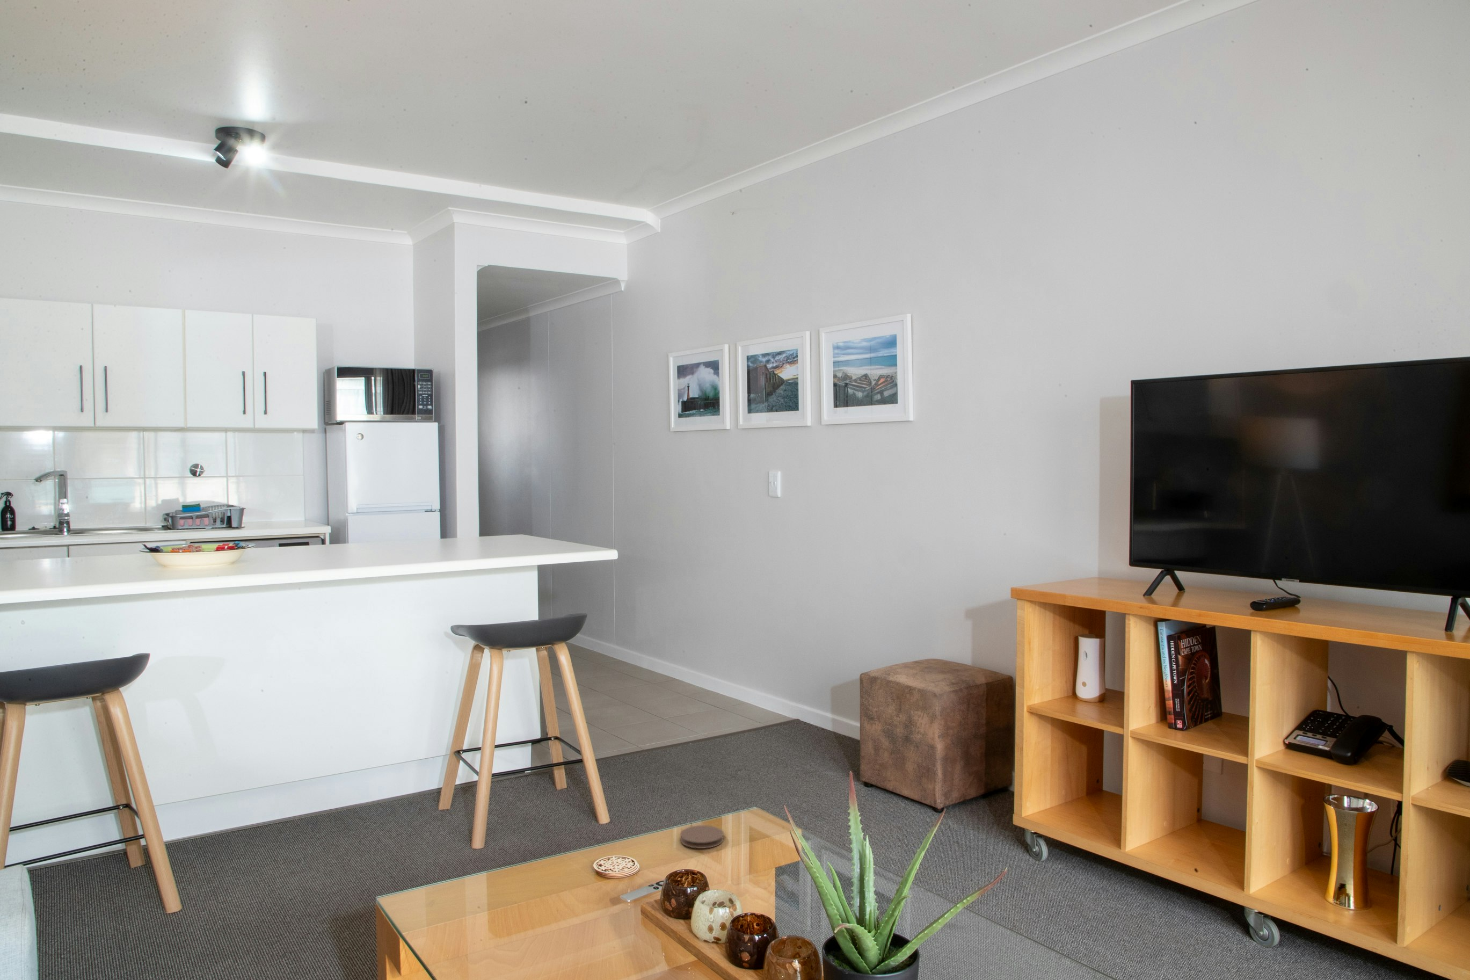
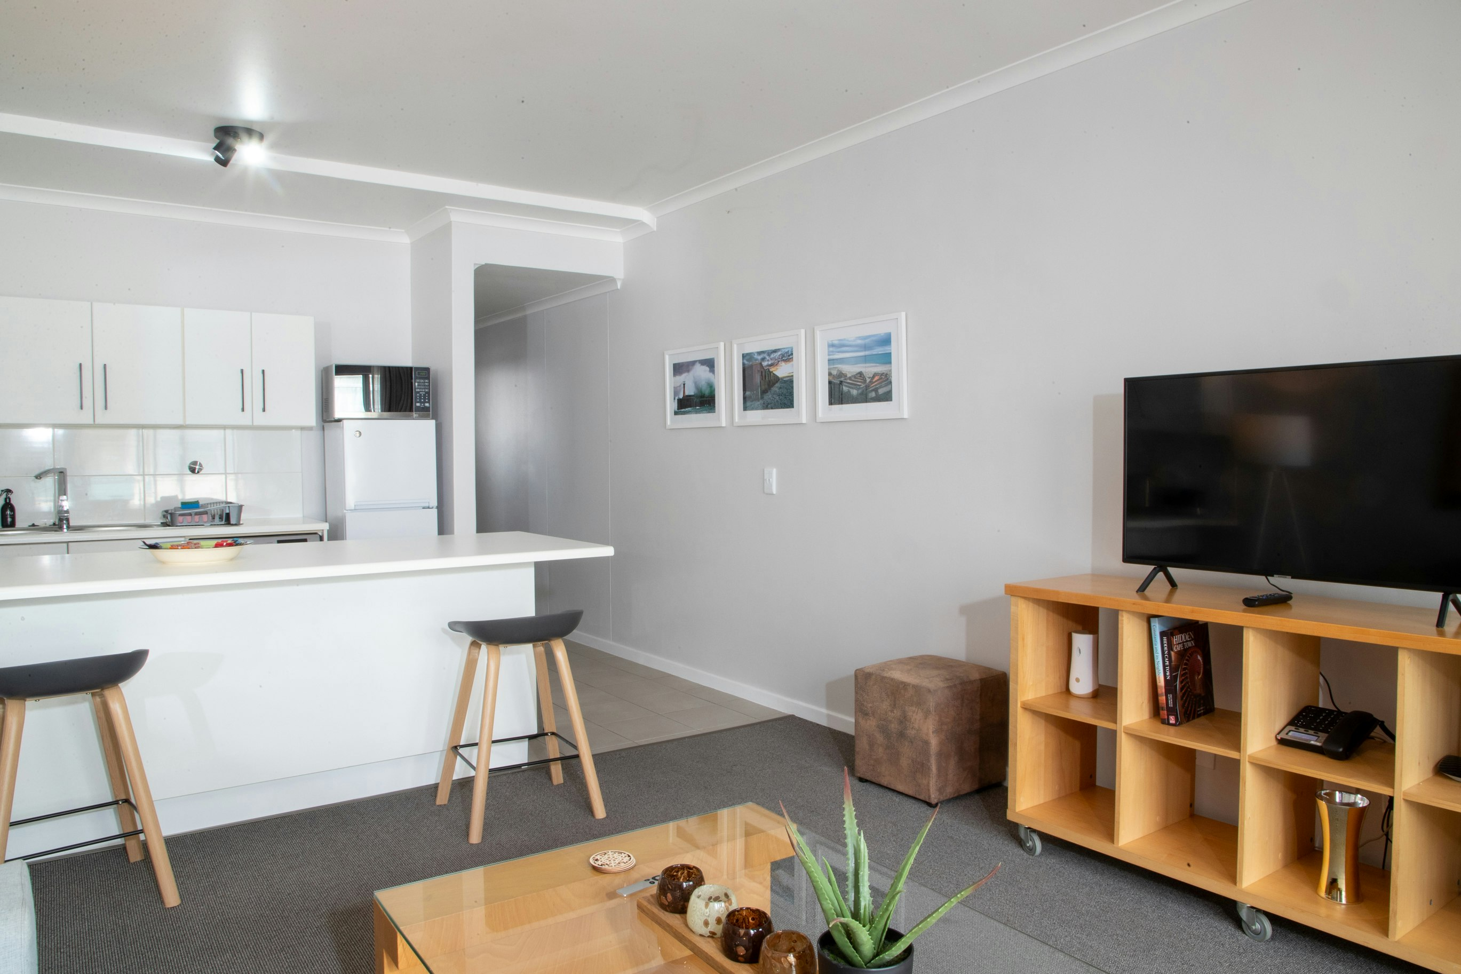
- coaster [679,825,724,849]
